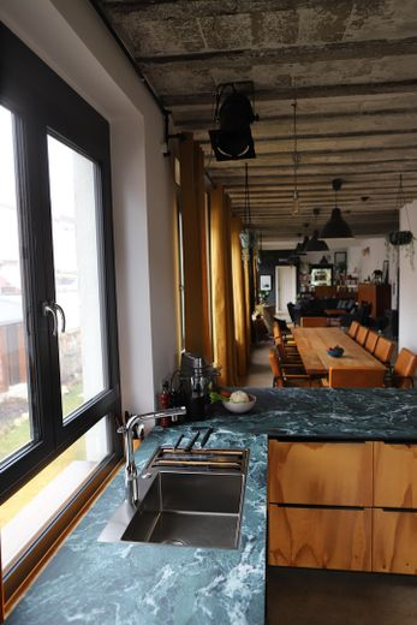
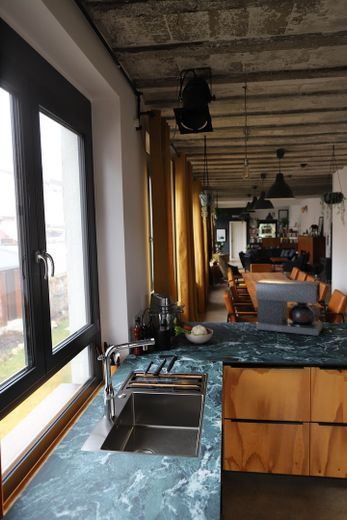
+ coffee maker [255,278,323,338]
